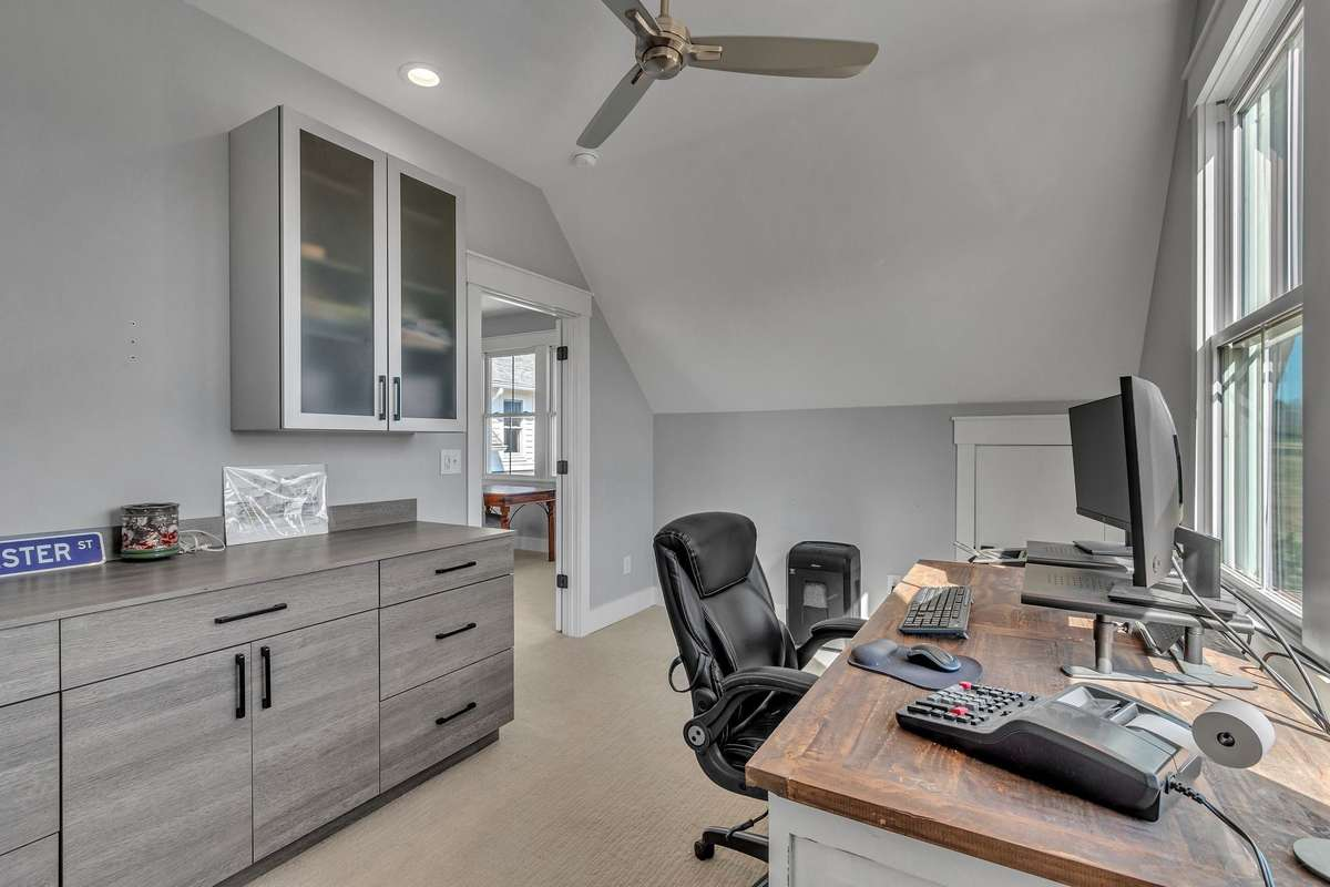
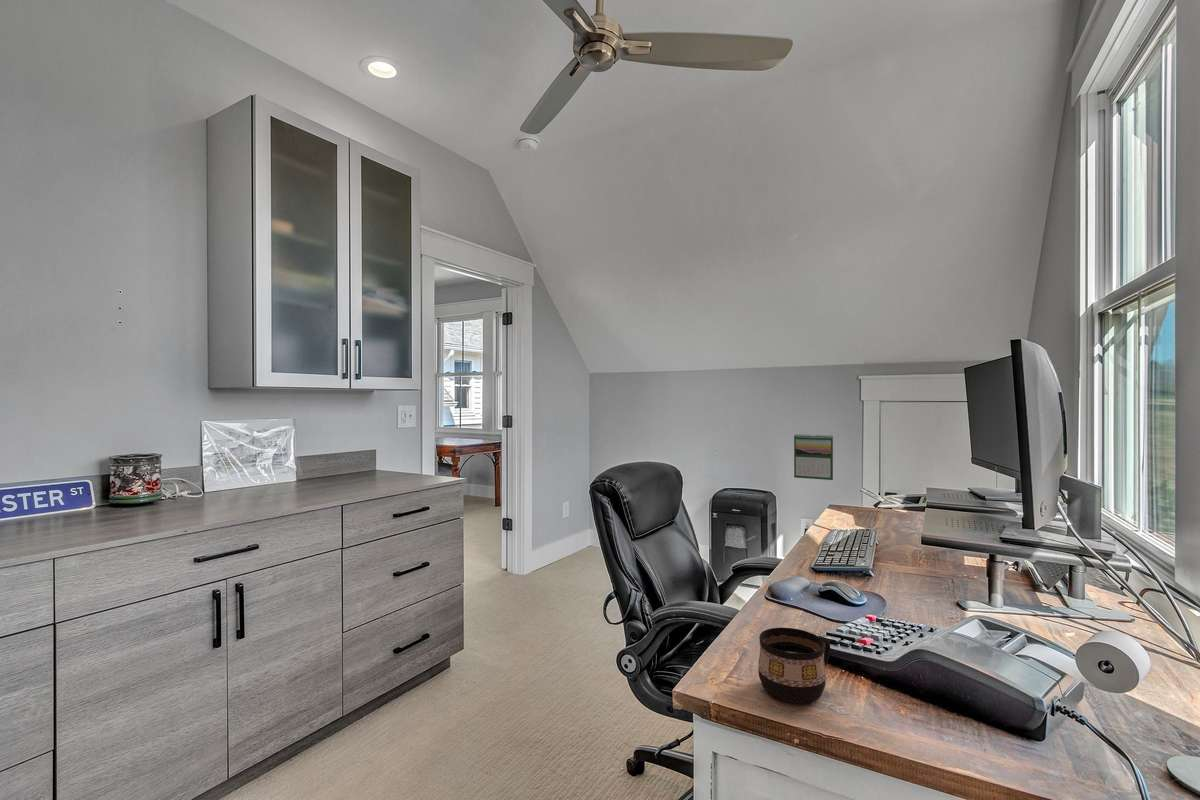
+ cup [757,627,831,704]
+ calendar [793,433,834,481]
